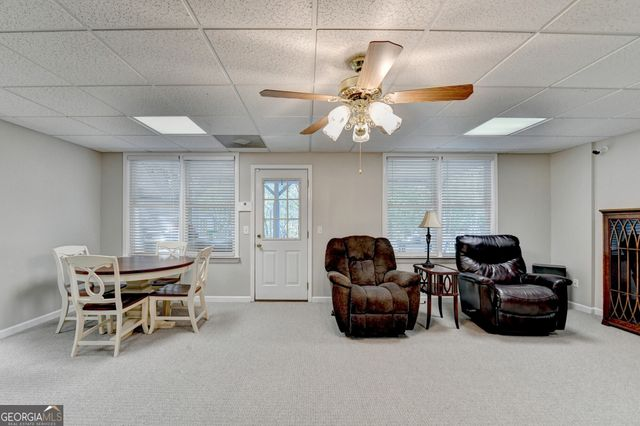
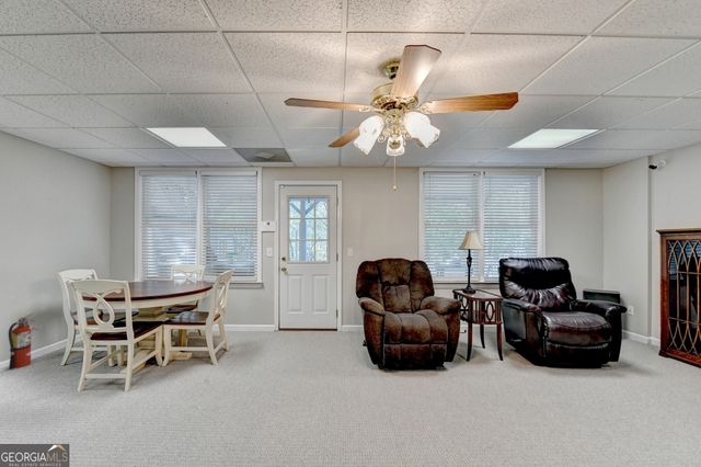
+ fire extinguisher [8,312,43,369]
